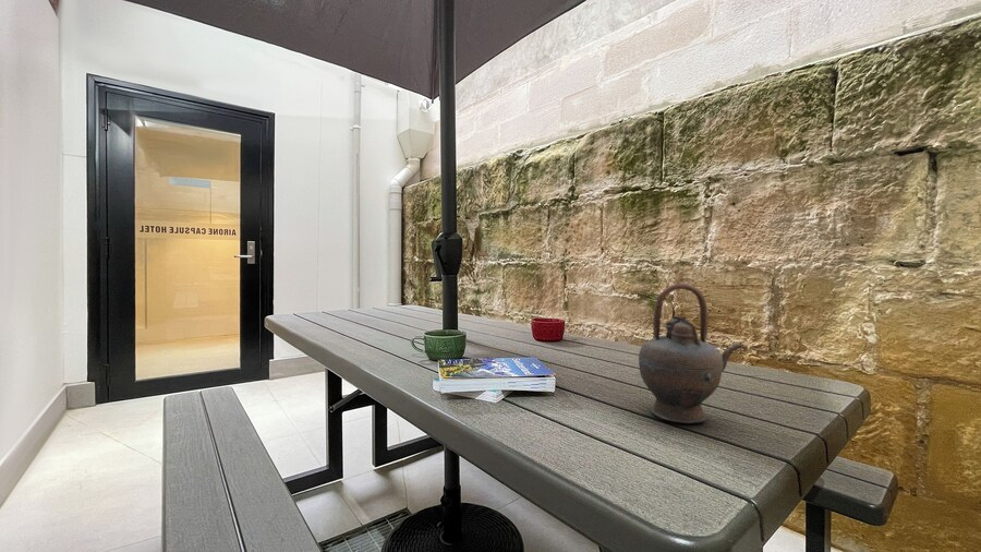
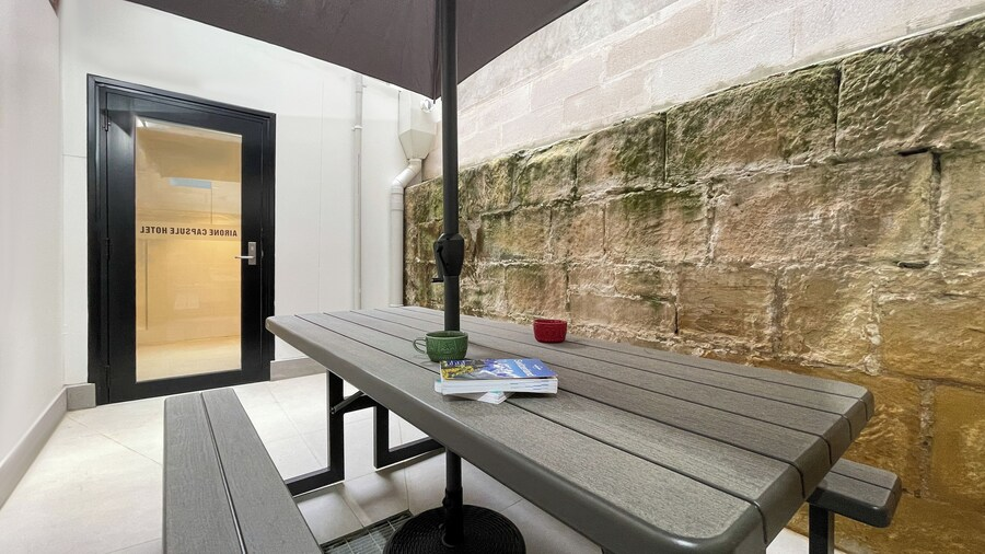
- teapot [638,283,742,424]
